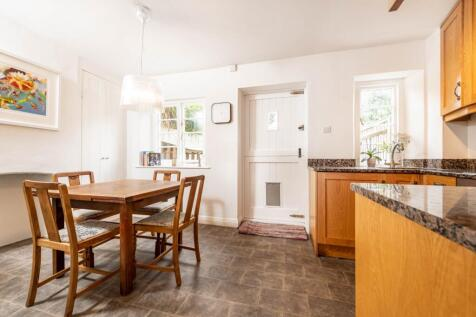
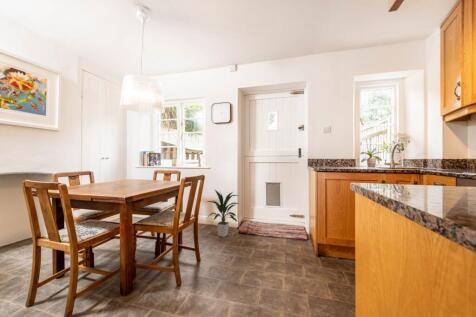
+ indoor plant [206,189,241,238]
